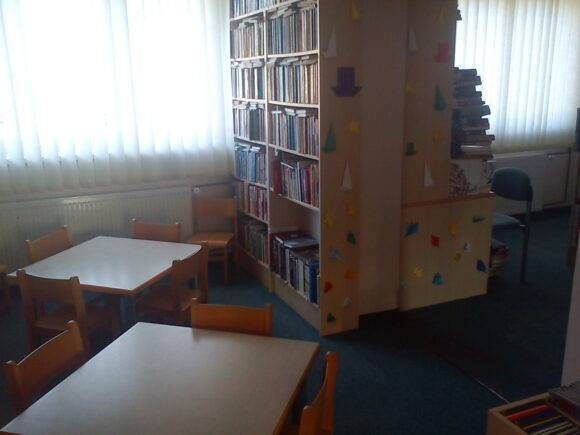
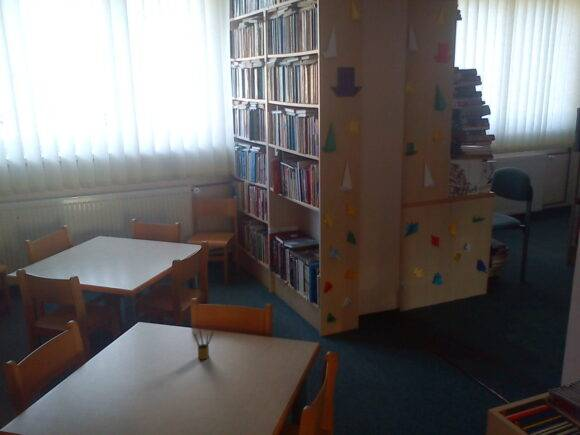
+ pencil box [192,327,214,360]
